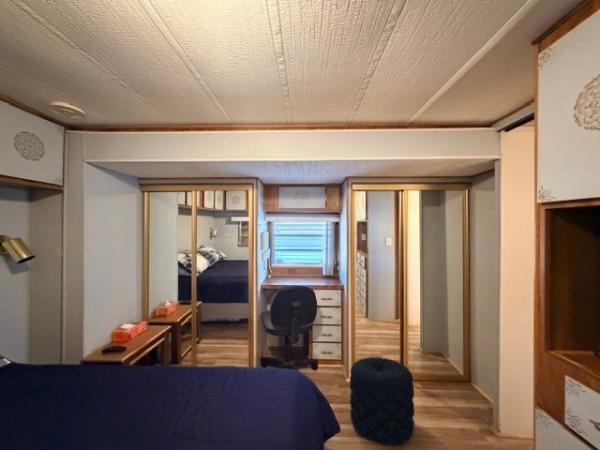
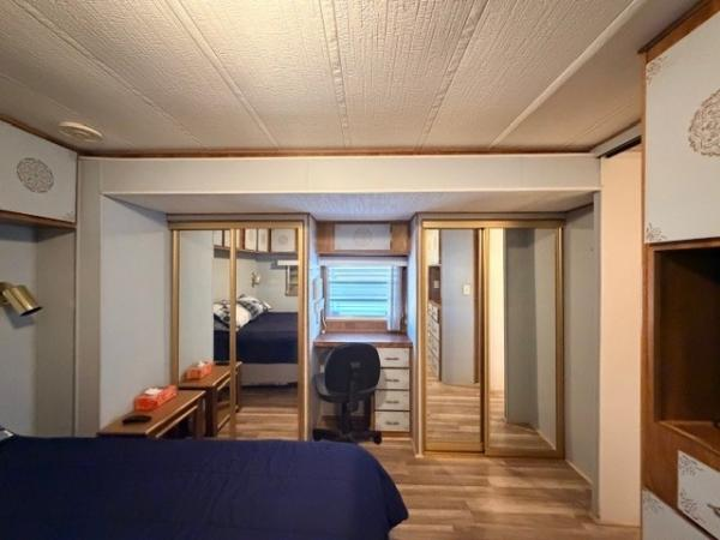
- pouf [349,356,415,446]
